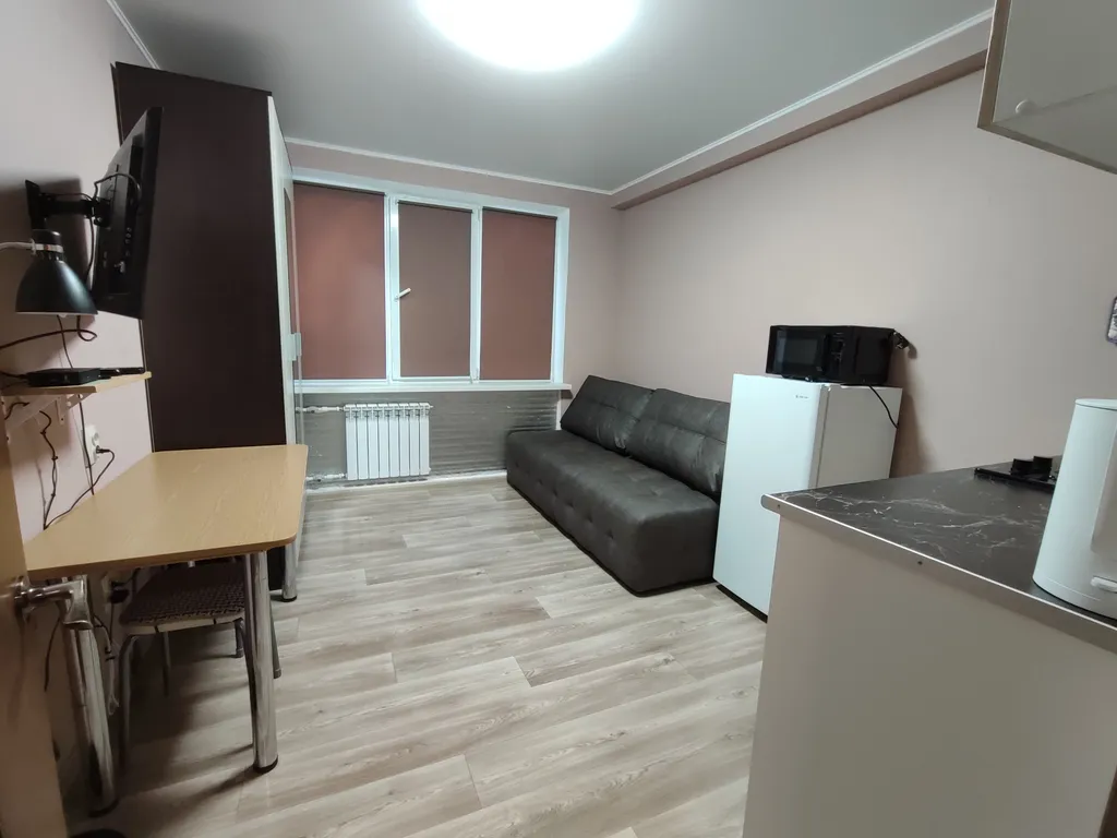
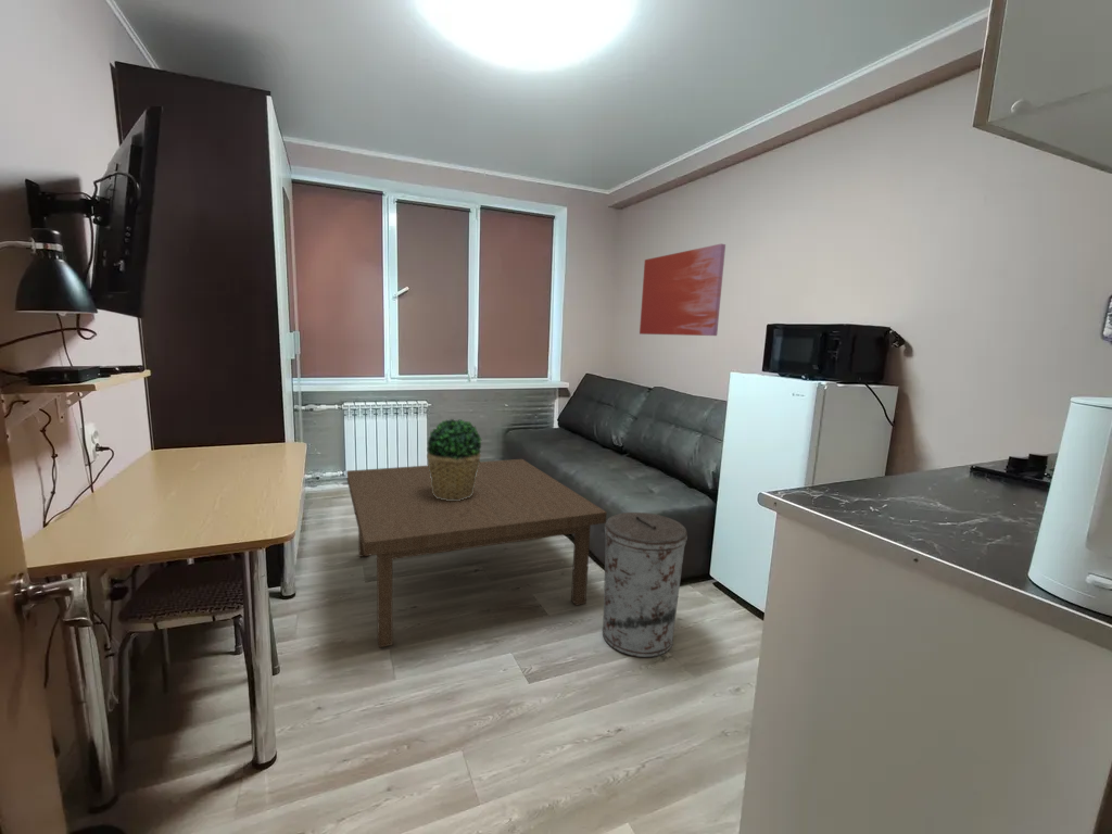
+ coffee table [345,458,608,648]
+ potted plant [426,418,483,501]
+ wall art [639,243,726,337]
+ trash can [602,511,688,658]
